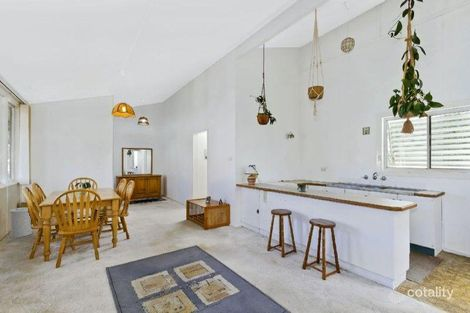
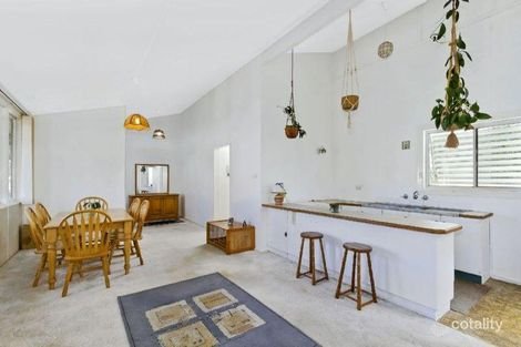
- trash can [9,207,33,238]
